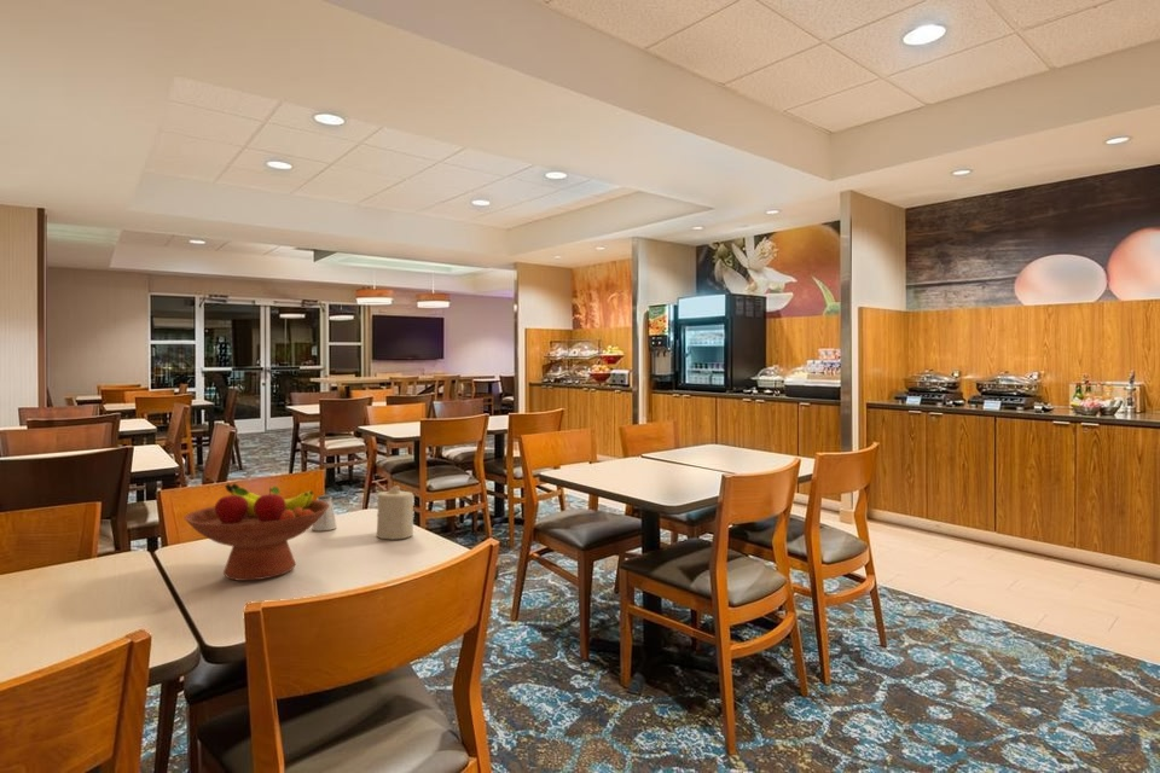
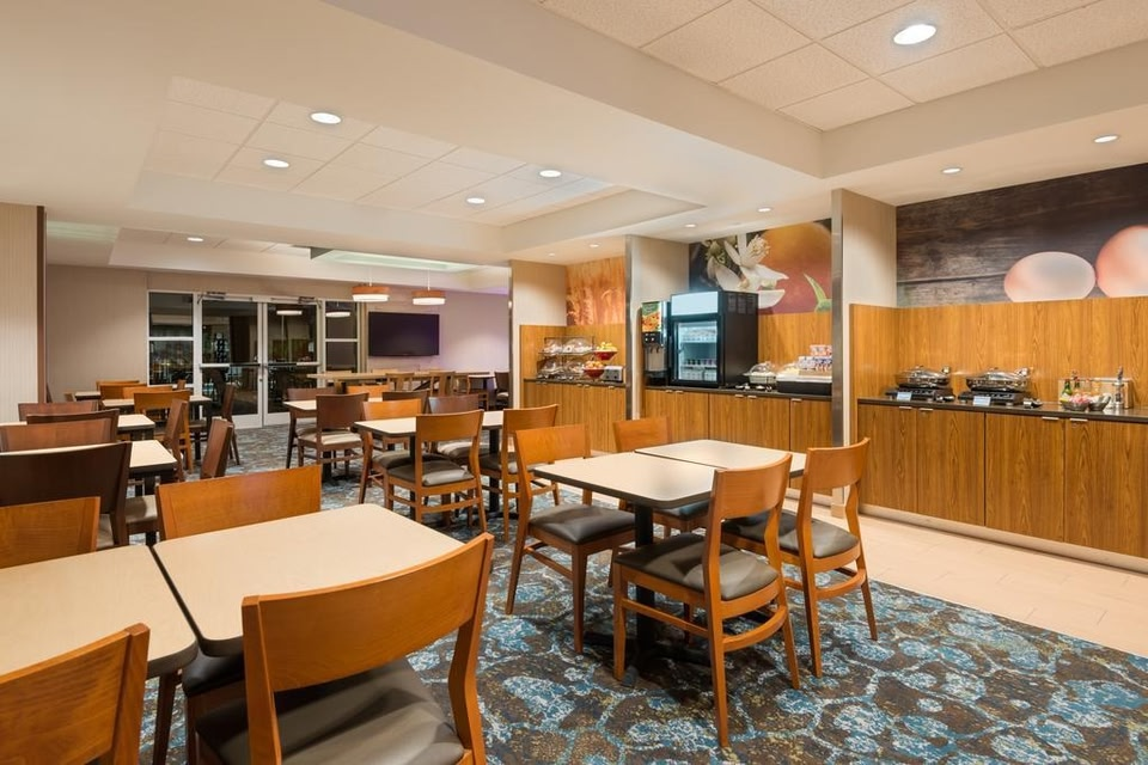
- fruit bowl [182,482,329,582]
- candle [376,484,414,540]
- saltshaker [311,494,338,531]
